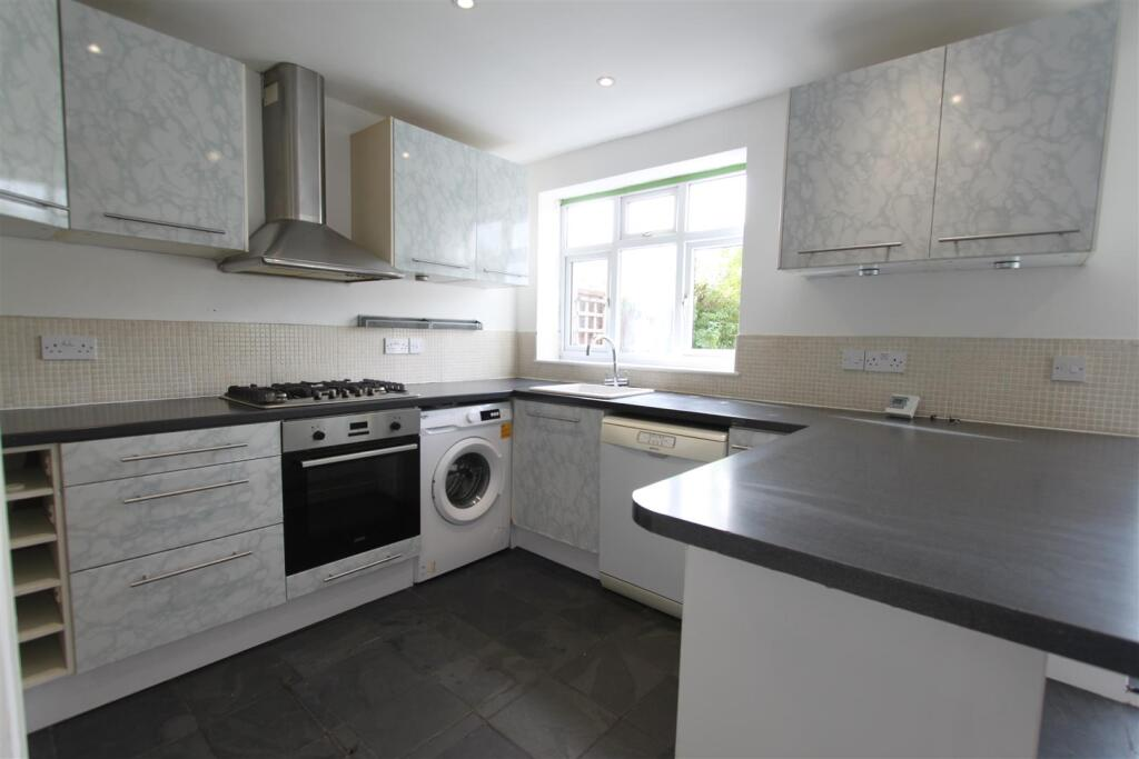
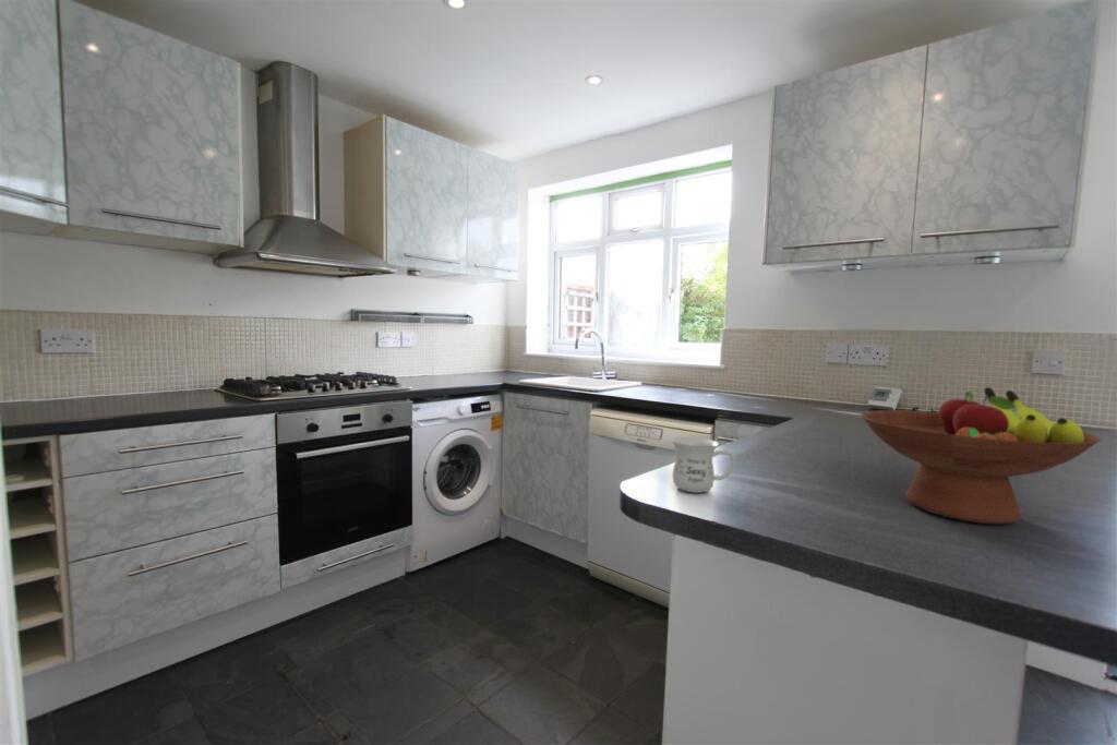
+ mug [671,436,737,494]
+ fruit bowl [860,386,1102,526]
